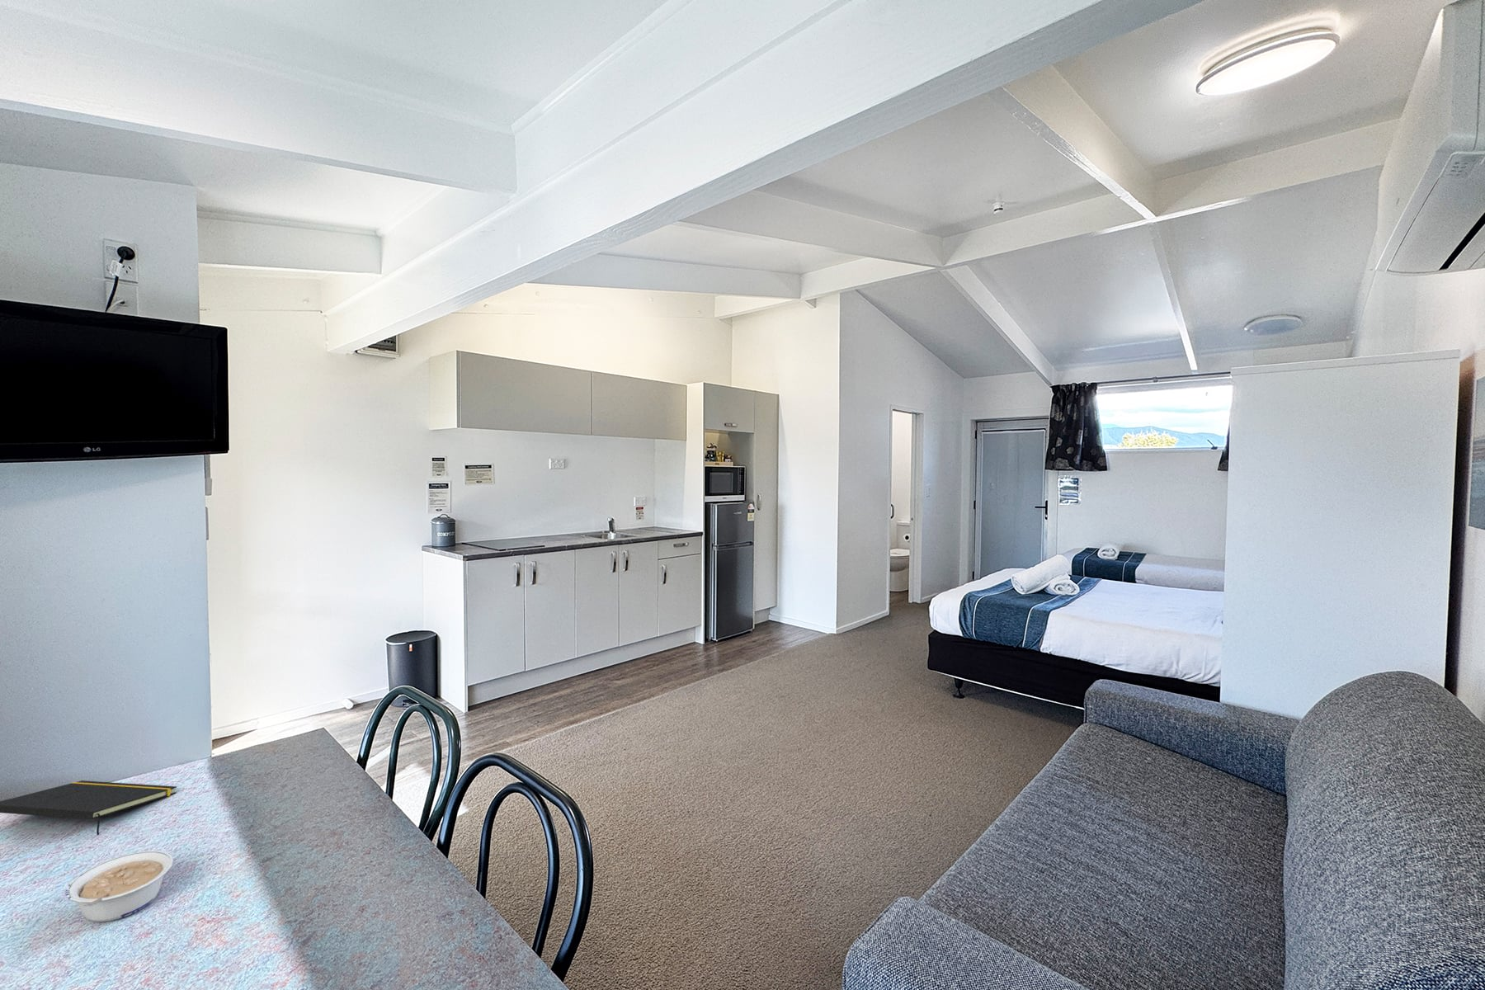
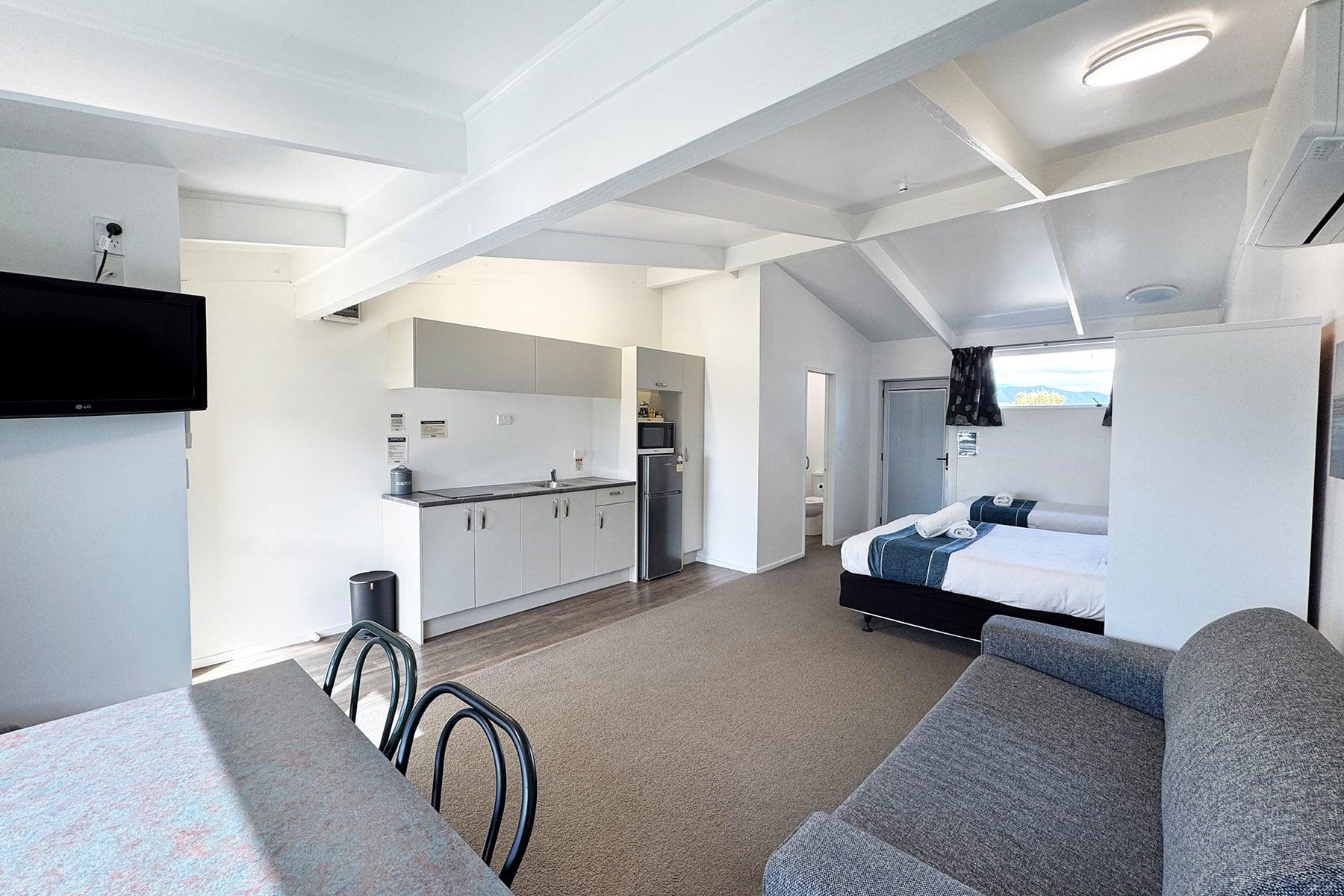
- notepad [0,780,178,835]
- legume [64,850,175,924]
